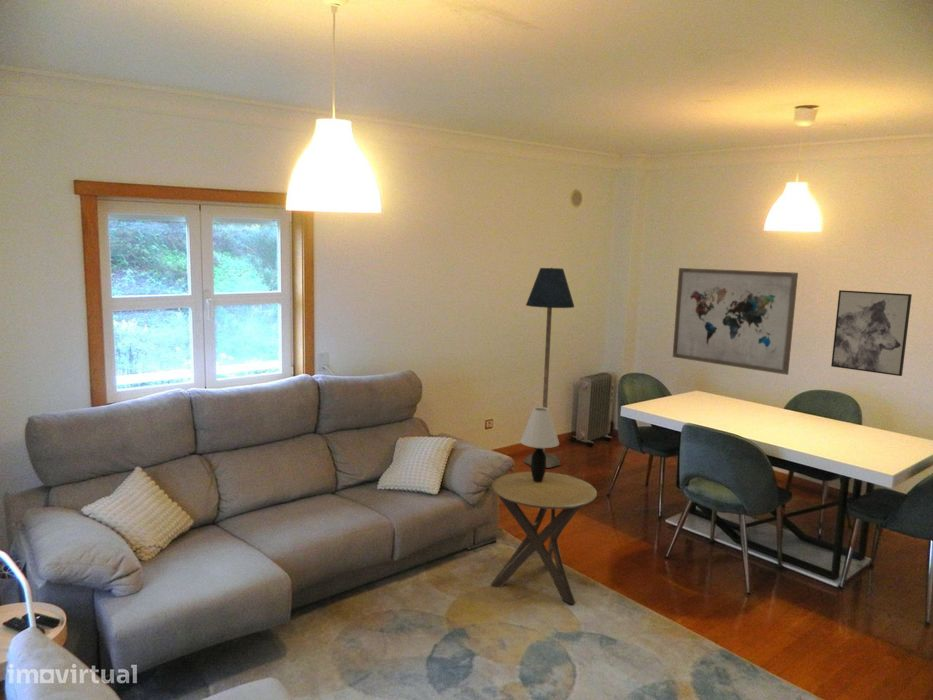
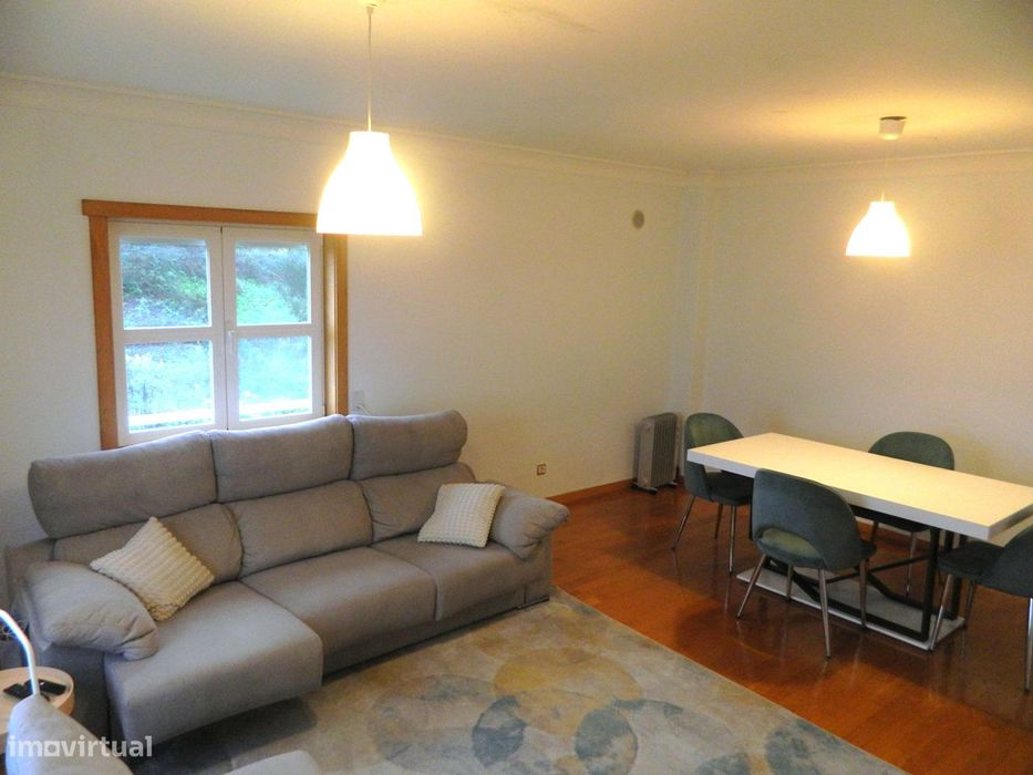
- table lamp [519,406,560,482]
- wall art [672,267,799,376]
- floor lamp [522,266,575,469]
- side table [490,471,598,605]
- wall art [830,289,913,377]
